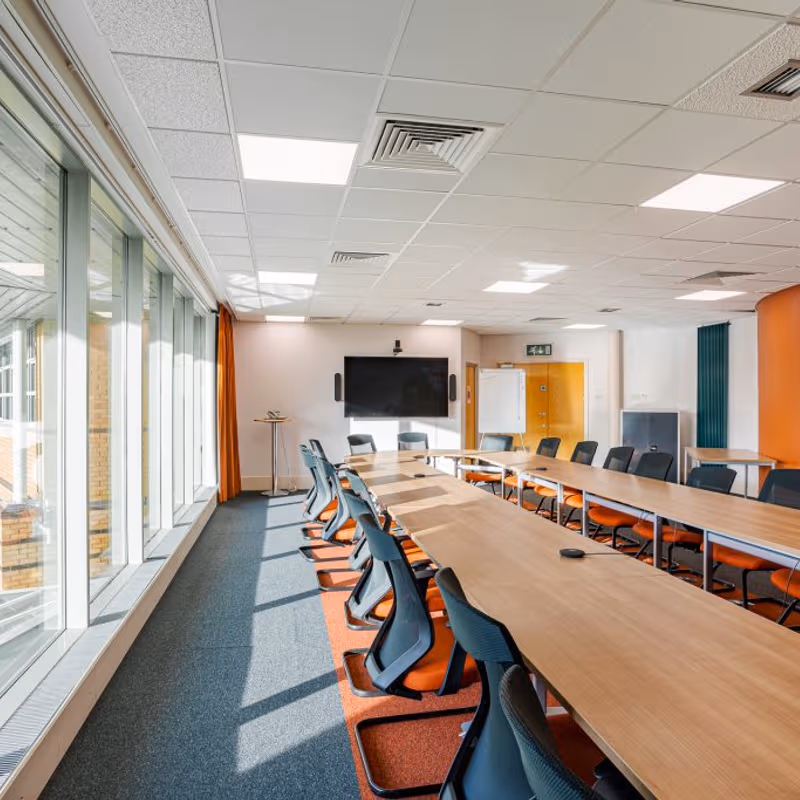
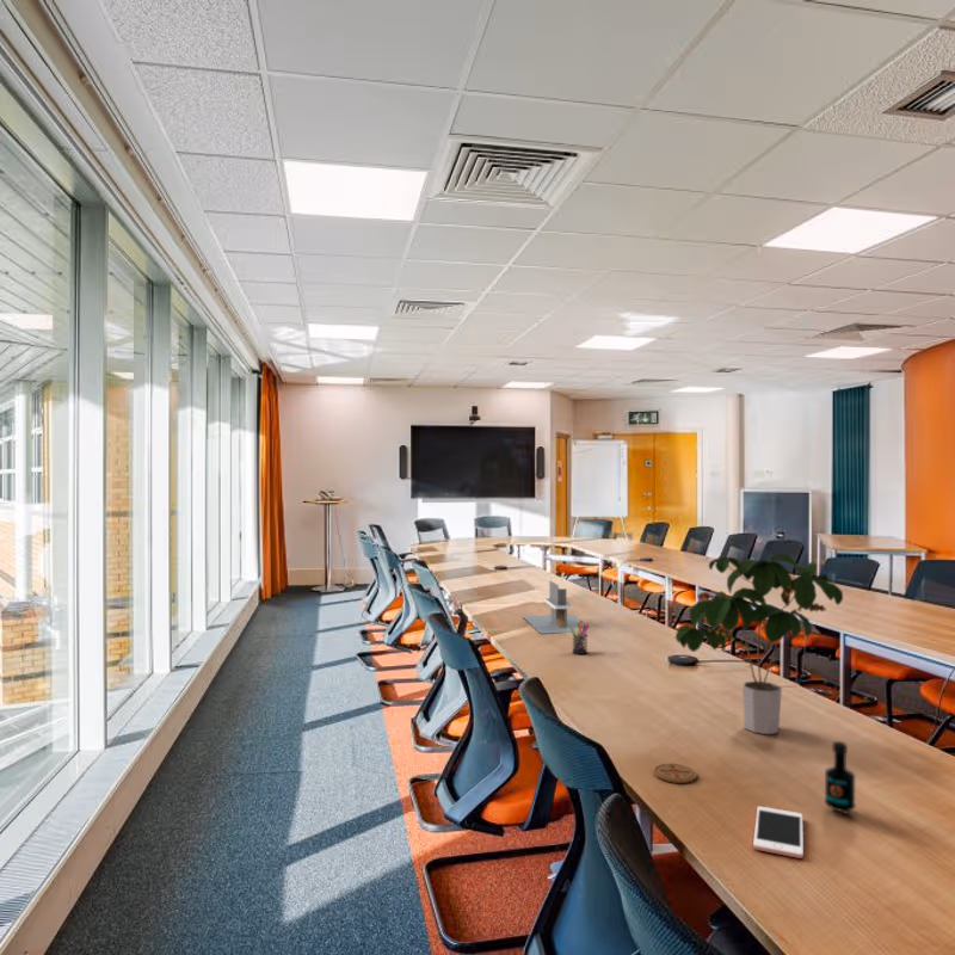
+ coaster [653,763,697,784]
+ pen holder [569,620,591,655]
+ potted plant [674,553,844,735]
+ bottle [824,740,857,815]
+ cell phone [752,806,805,860]
+ desk organizer [522,579,580,635]
